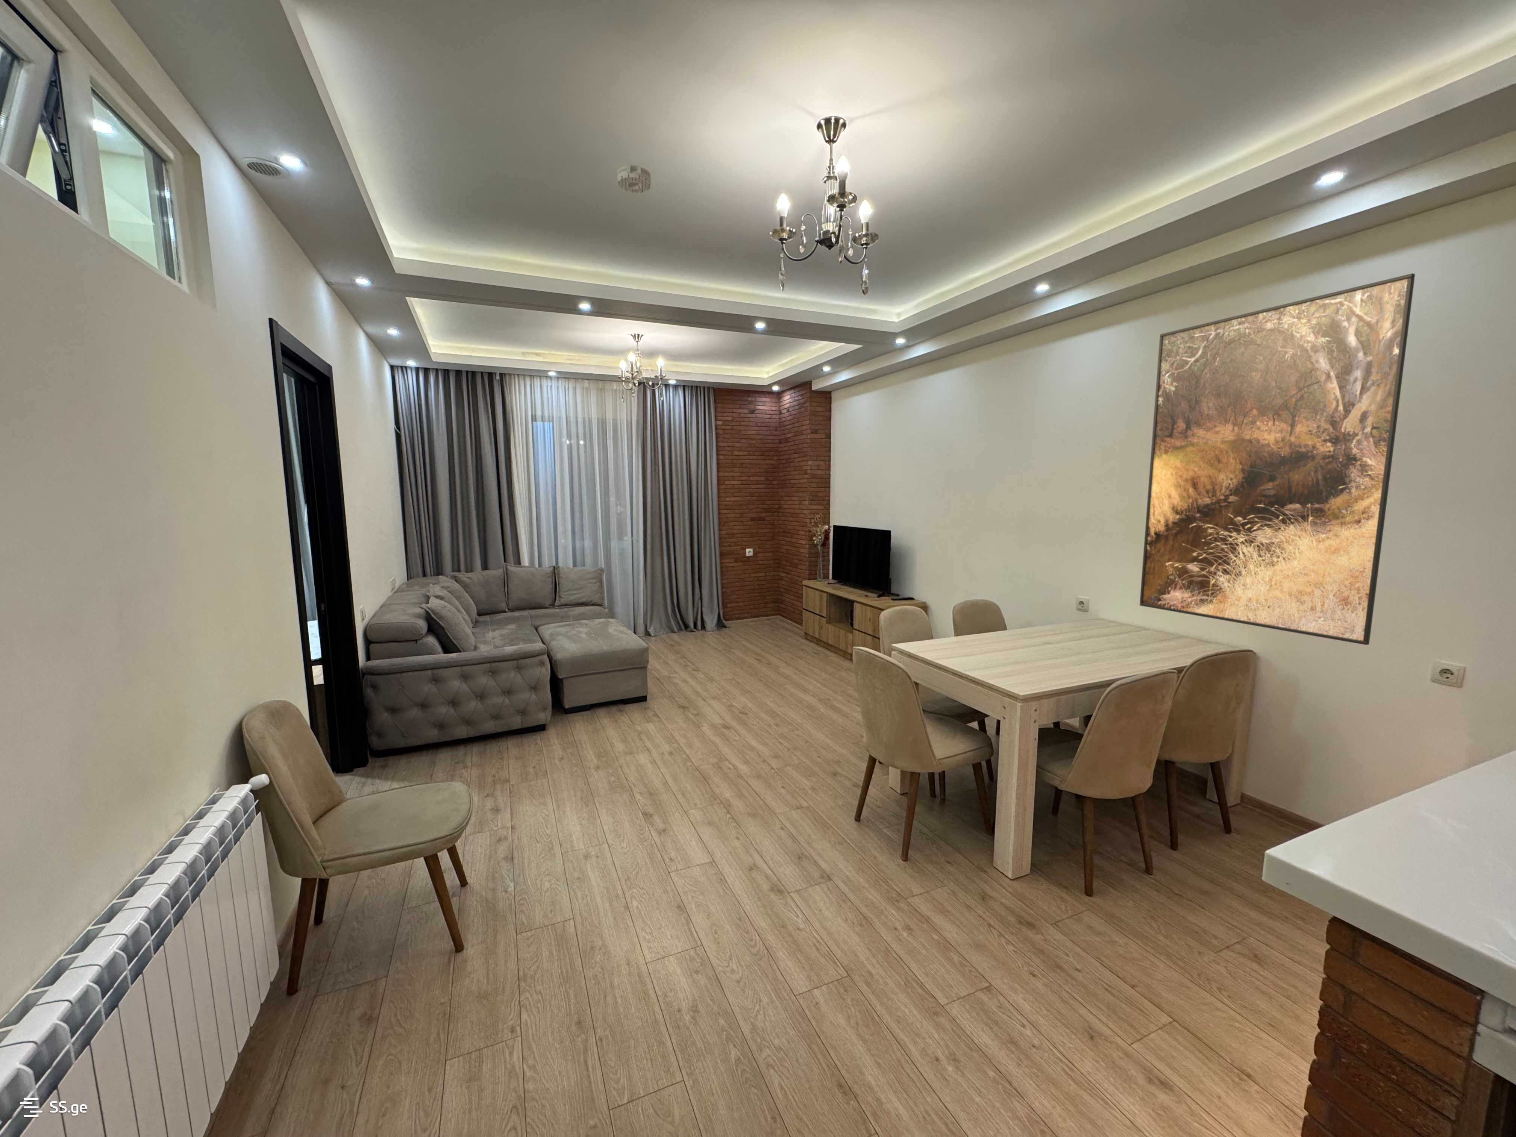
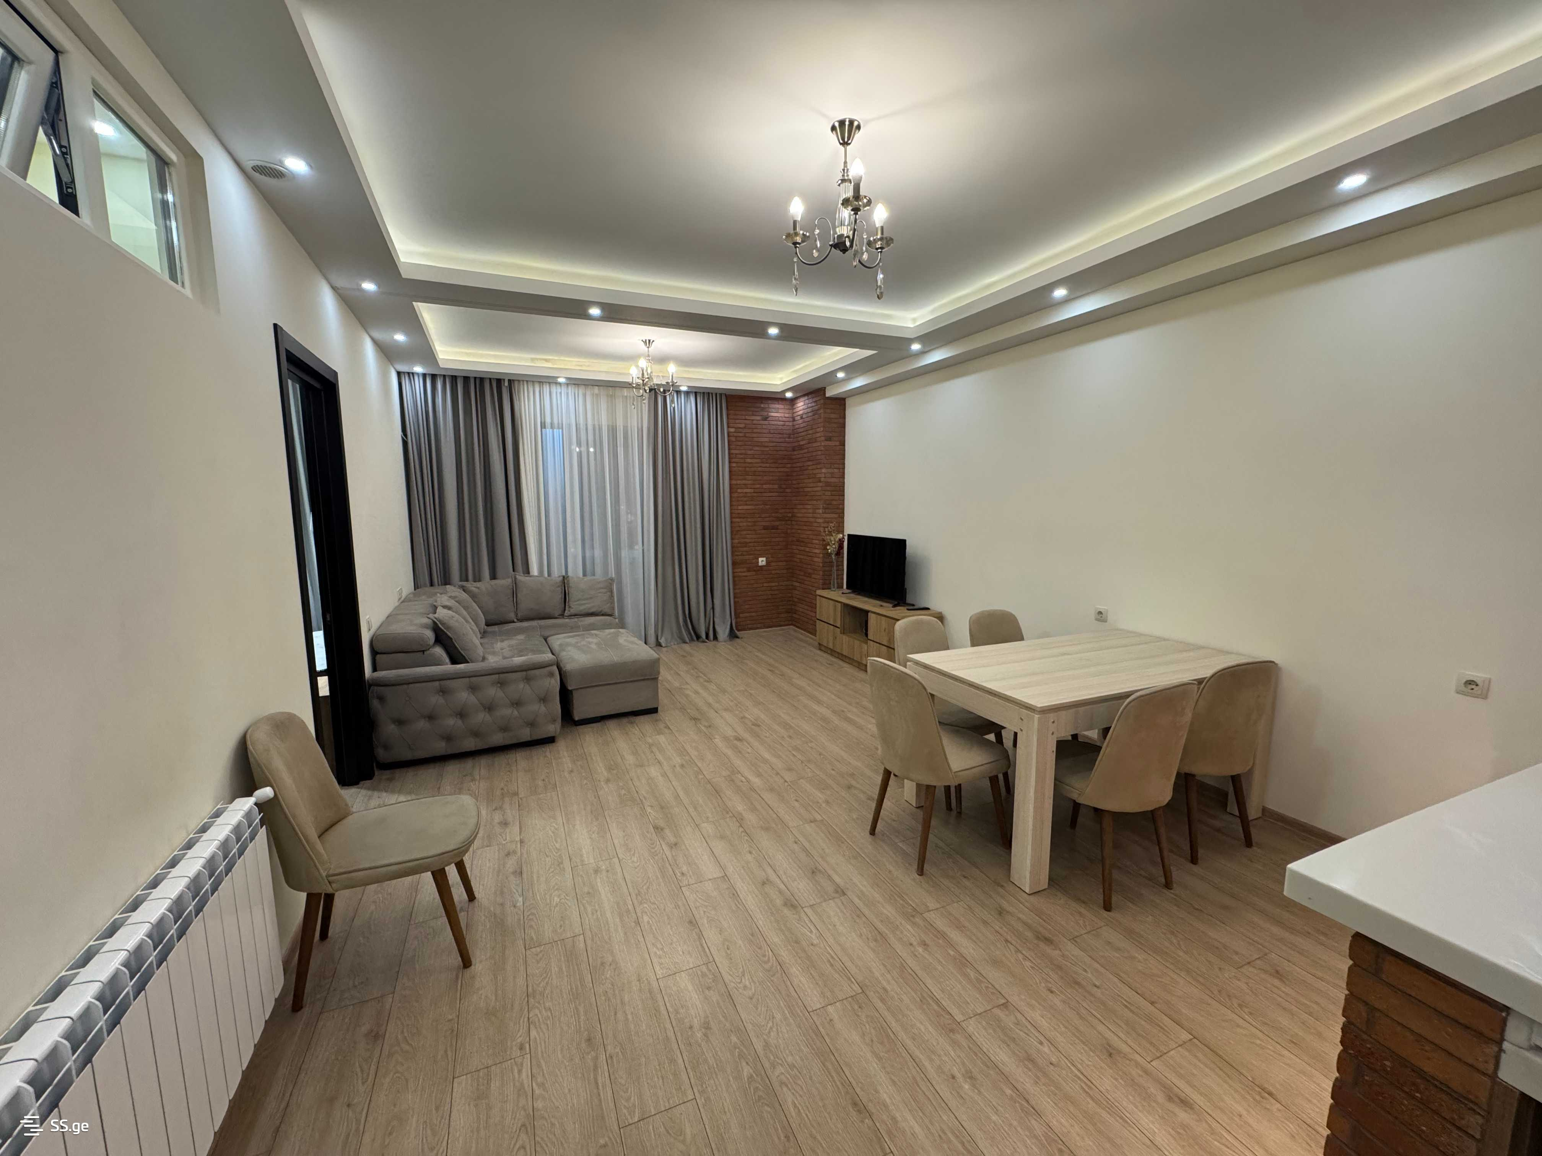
- smoke detector [617,164,652,193]
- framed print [1139,274,1416,646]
